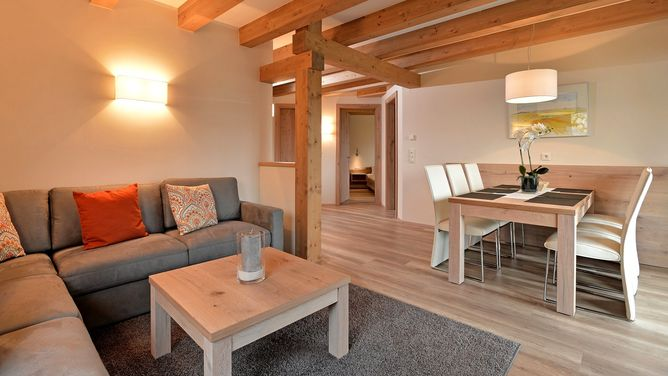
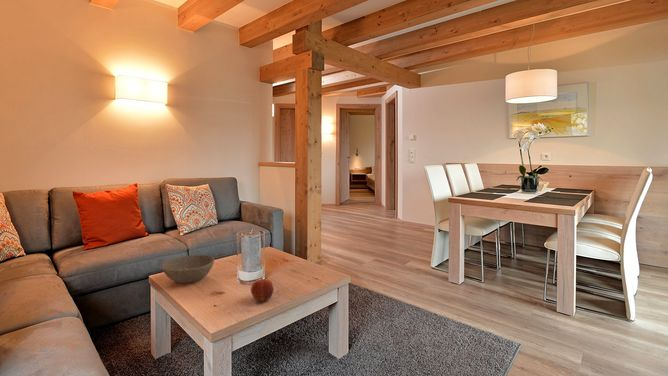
+ bowl [161,254,215,284]
+ apple [250,276,274,303]
